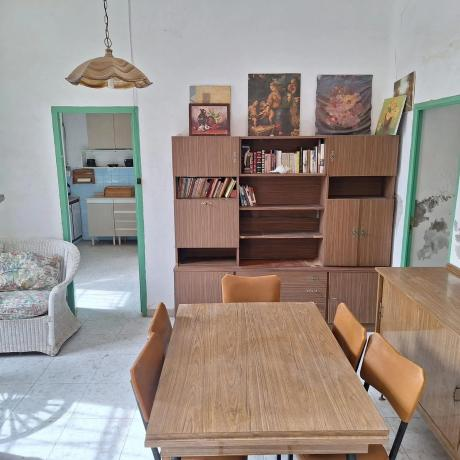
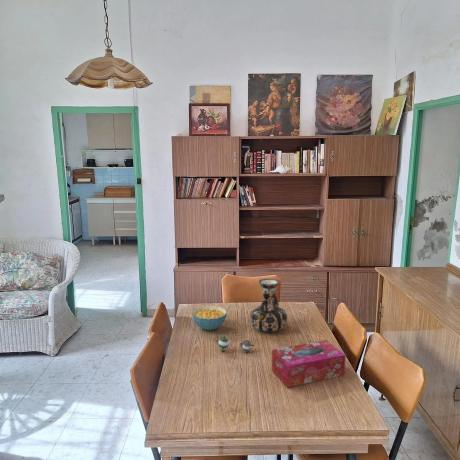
+ teapot [214,334,255,353]
+ decorative vase [249,278,288,333]
+ cereal bowl [191,305,228,331]
+ tissue box [271,339,347,388]
